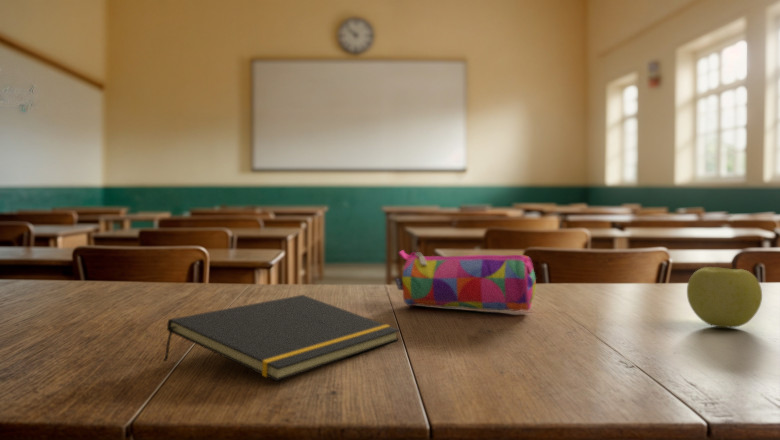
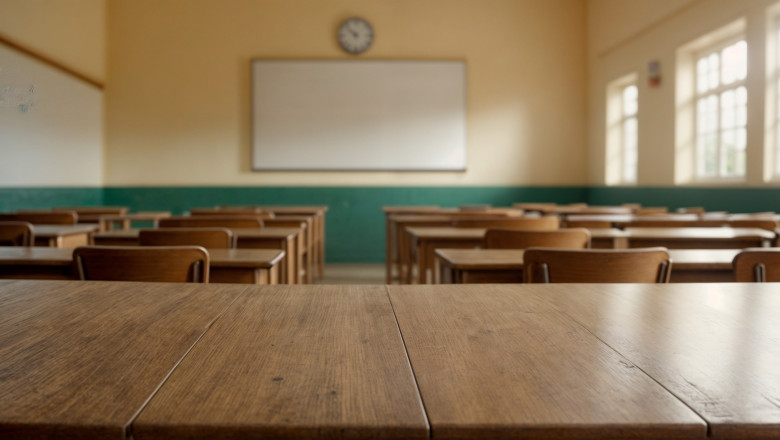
- pencil case [394,249,537,312]
- notepad [163,294,401,382]
- apple [686,266,763,329]
